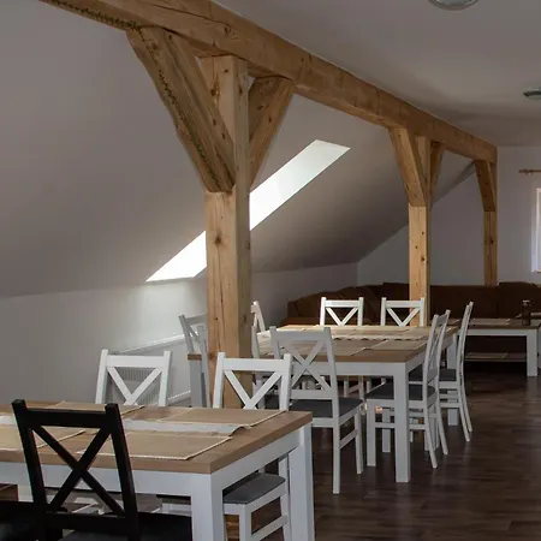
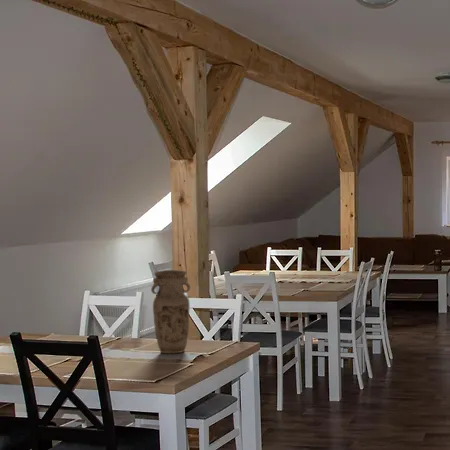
+ vase [150,269,191,354]
